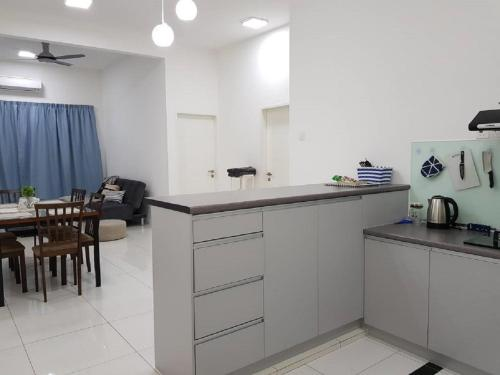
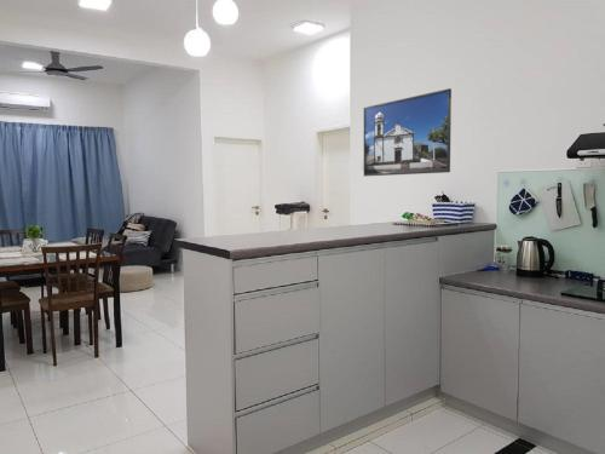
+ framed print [363,87,453,177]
